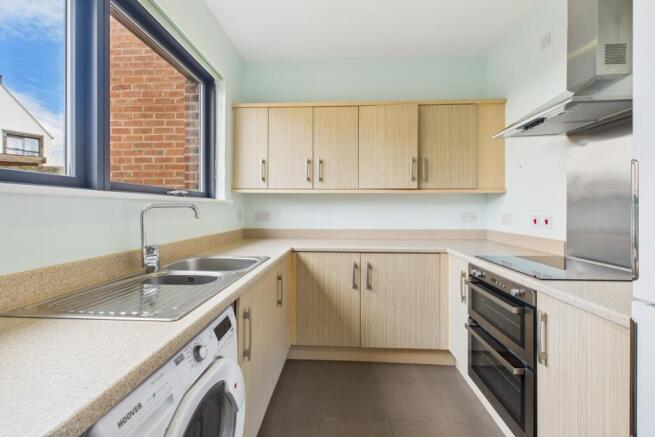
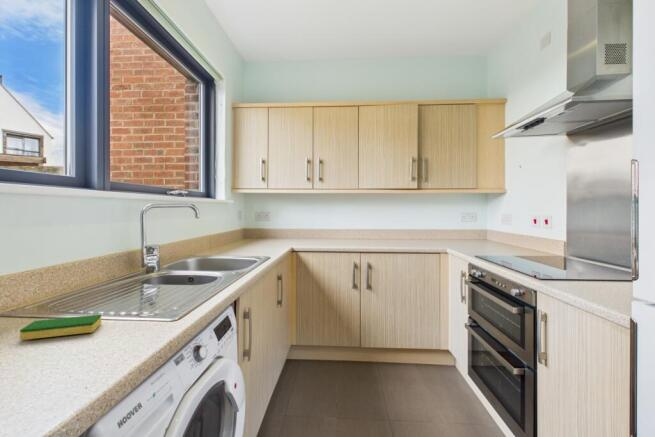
+ dish sponge [19,314,102,341]
